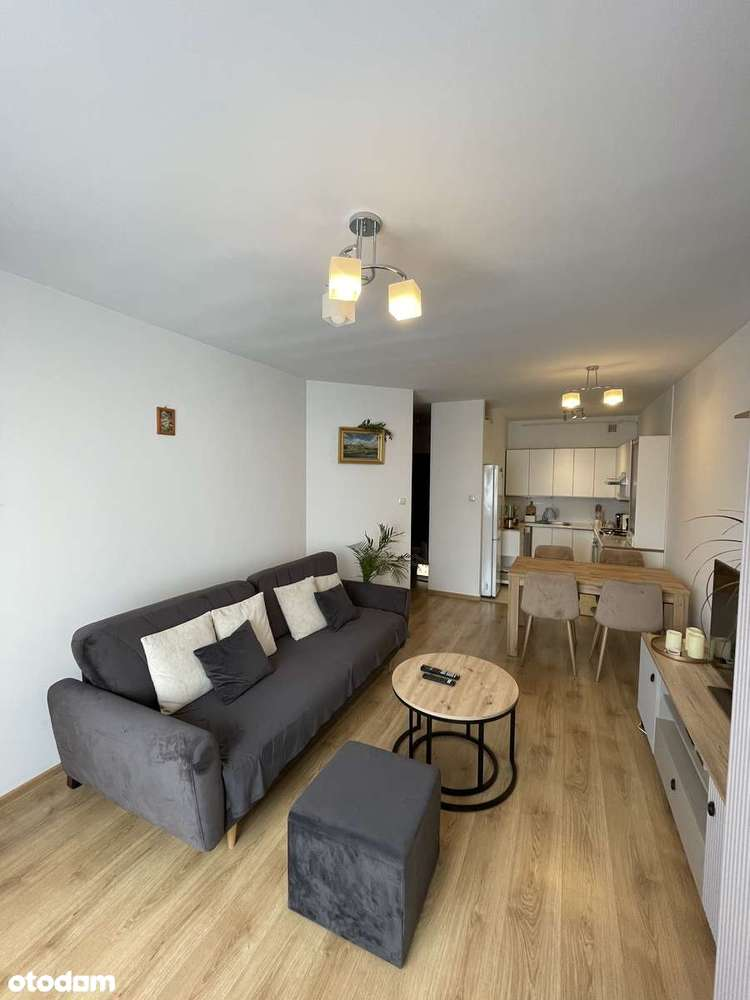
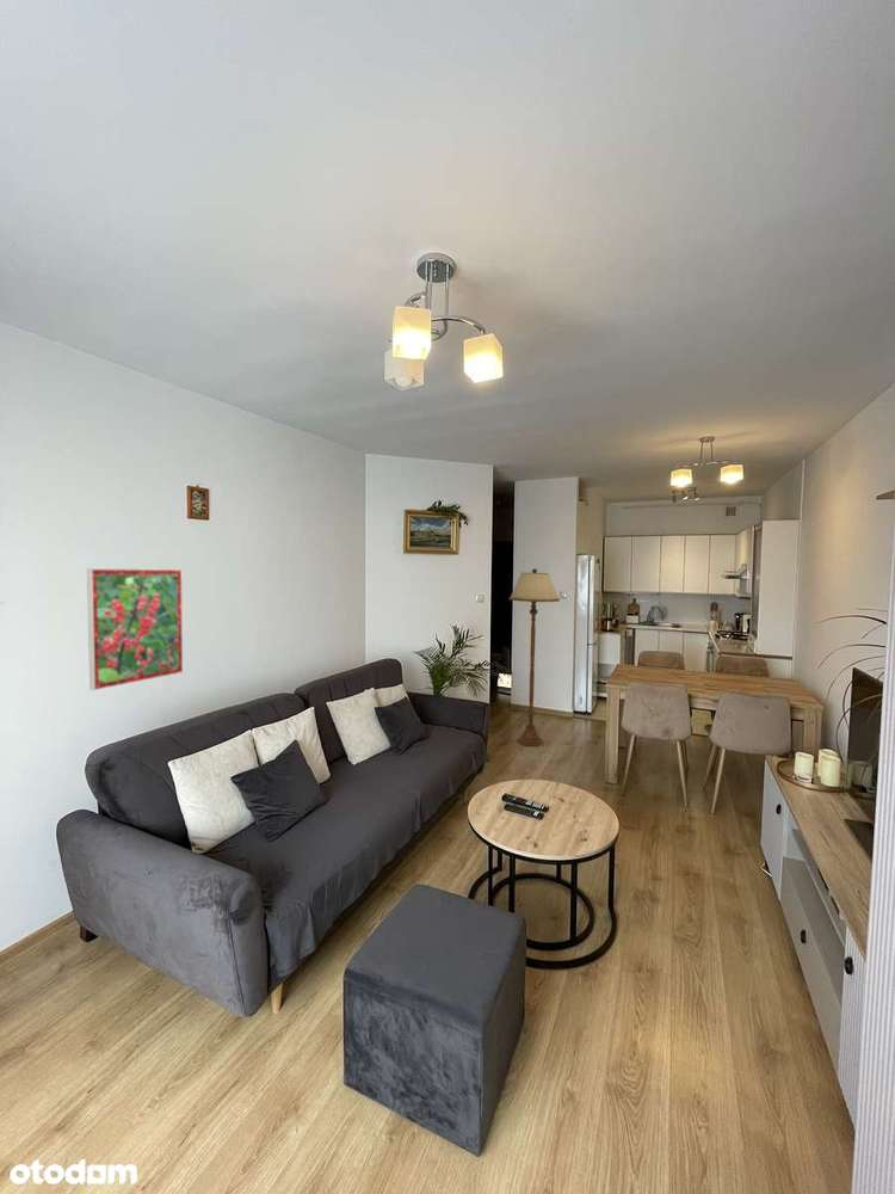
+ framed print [86,567,184,691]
+ floor lamp [508,567,561,747]
